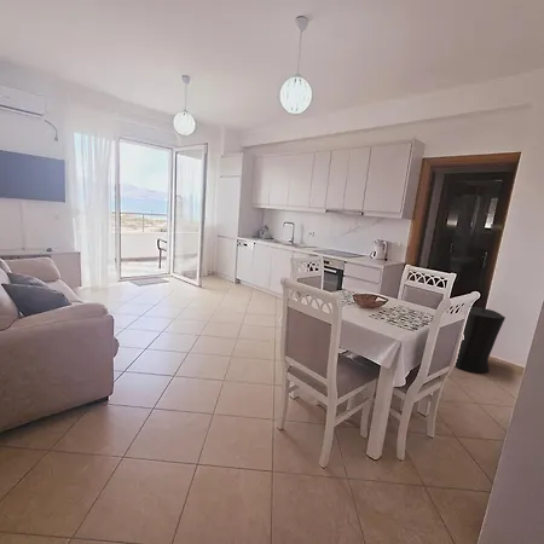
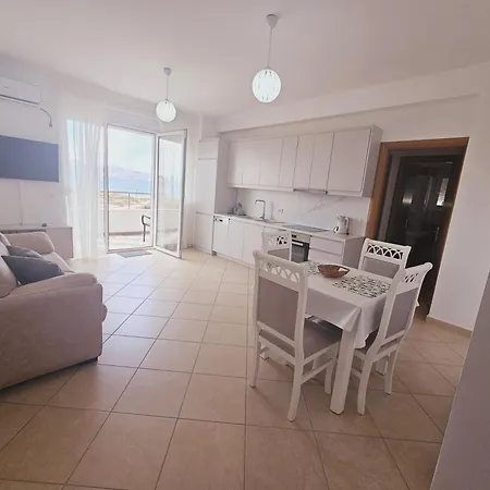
- trash can [455,306,507,375]
